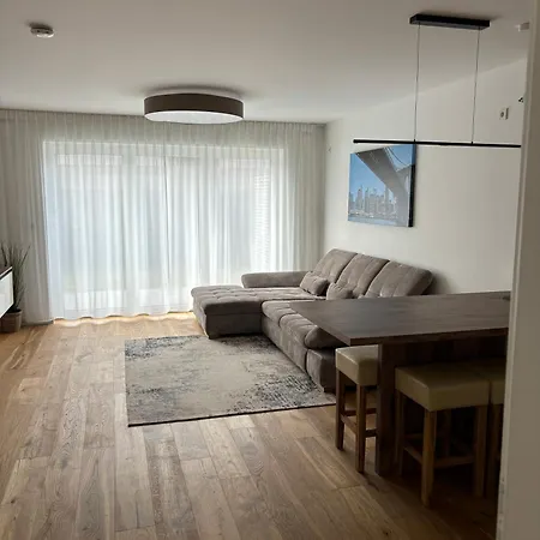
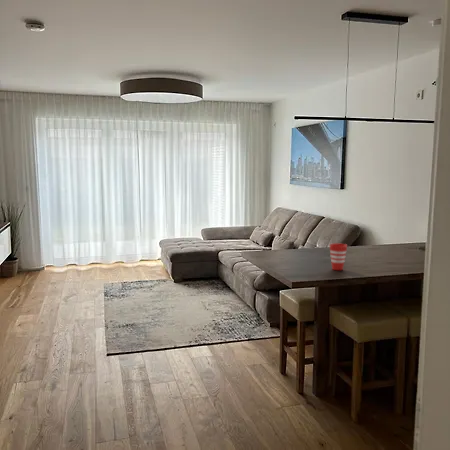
+ cup [329,242,348,271]
